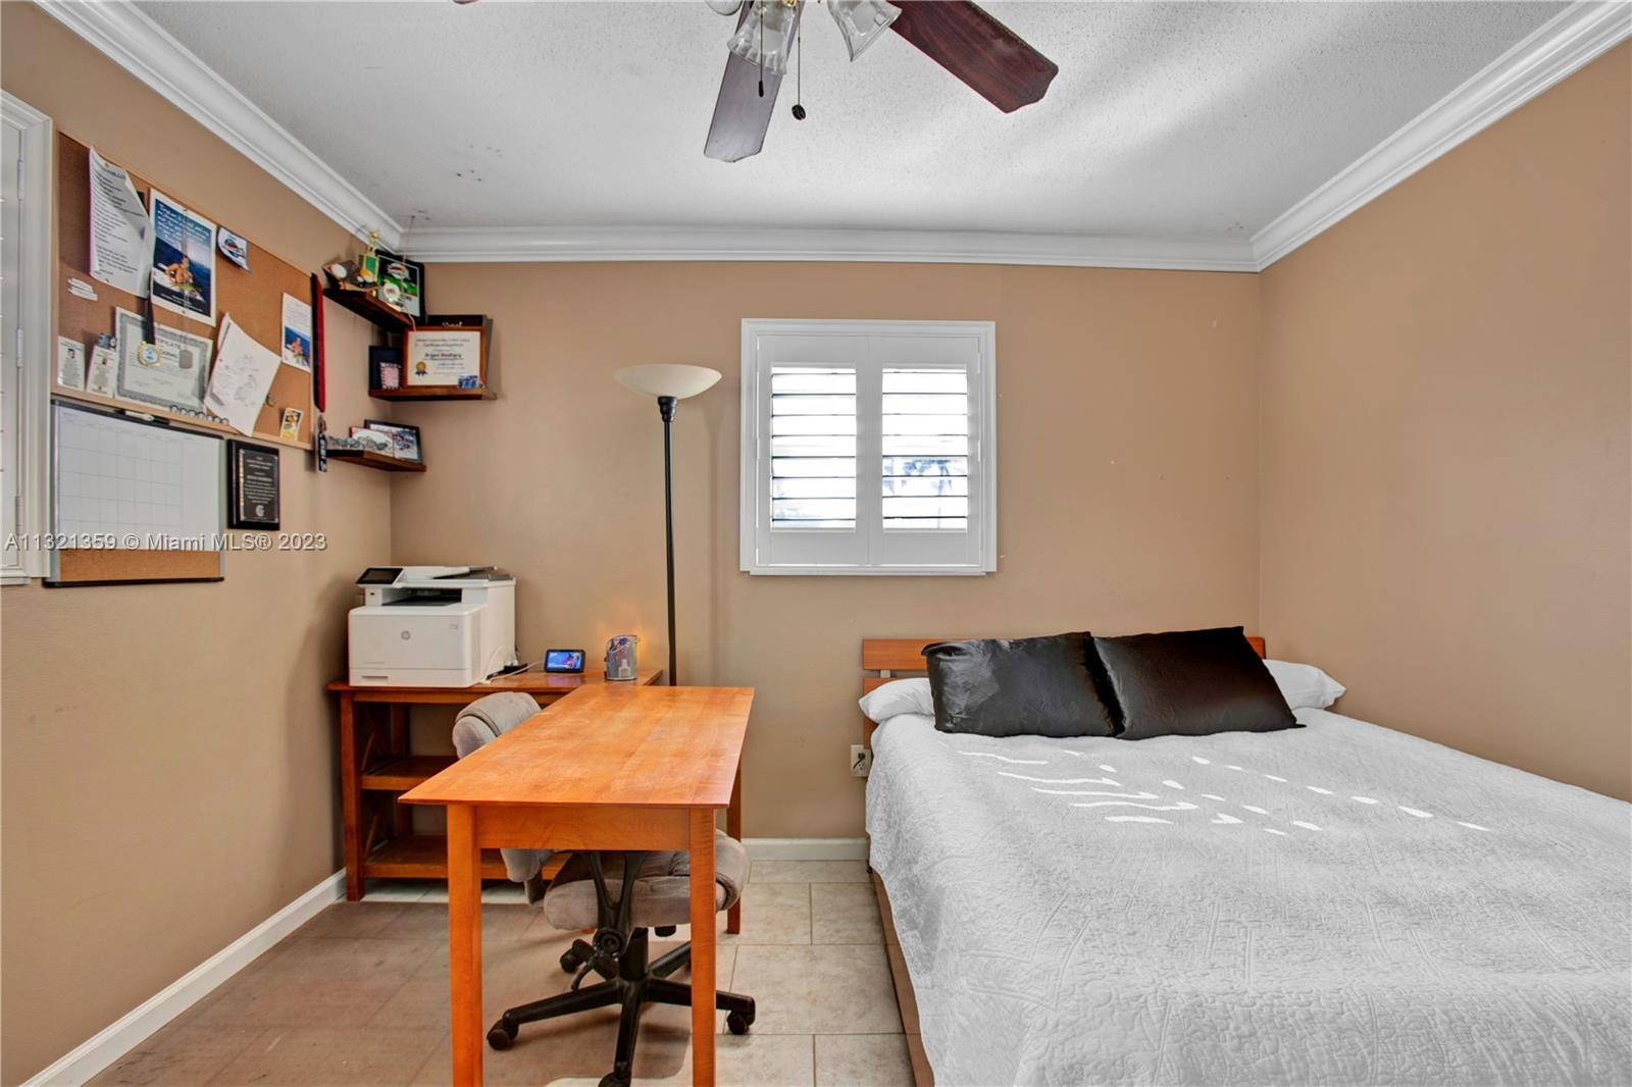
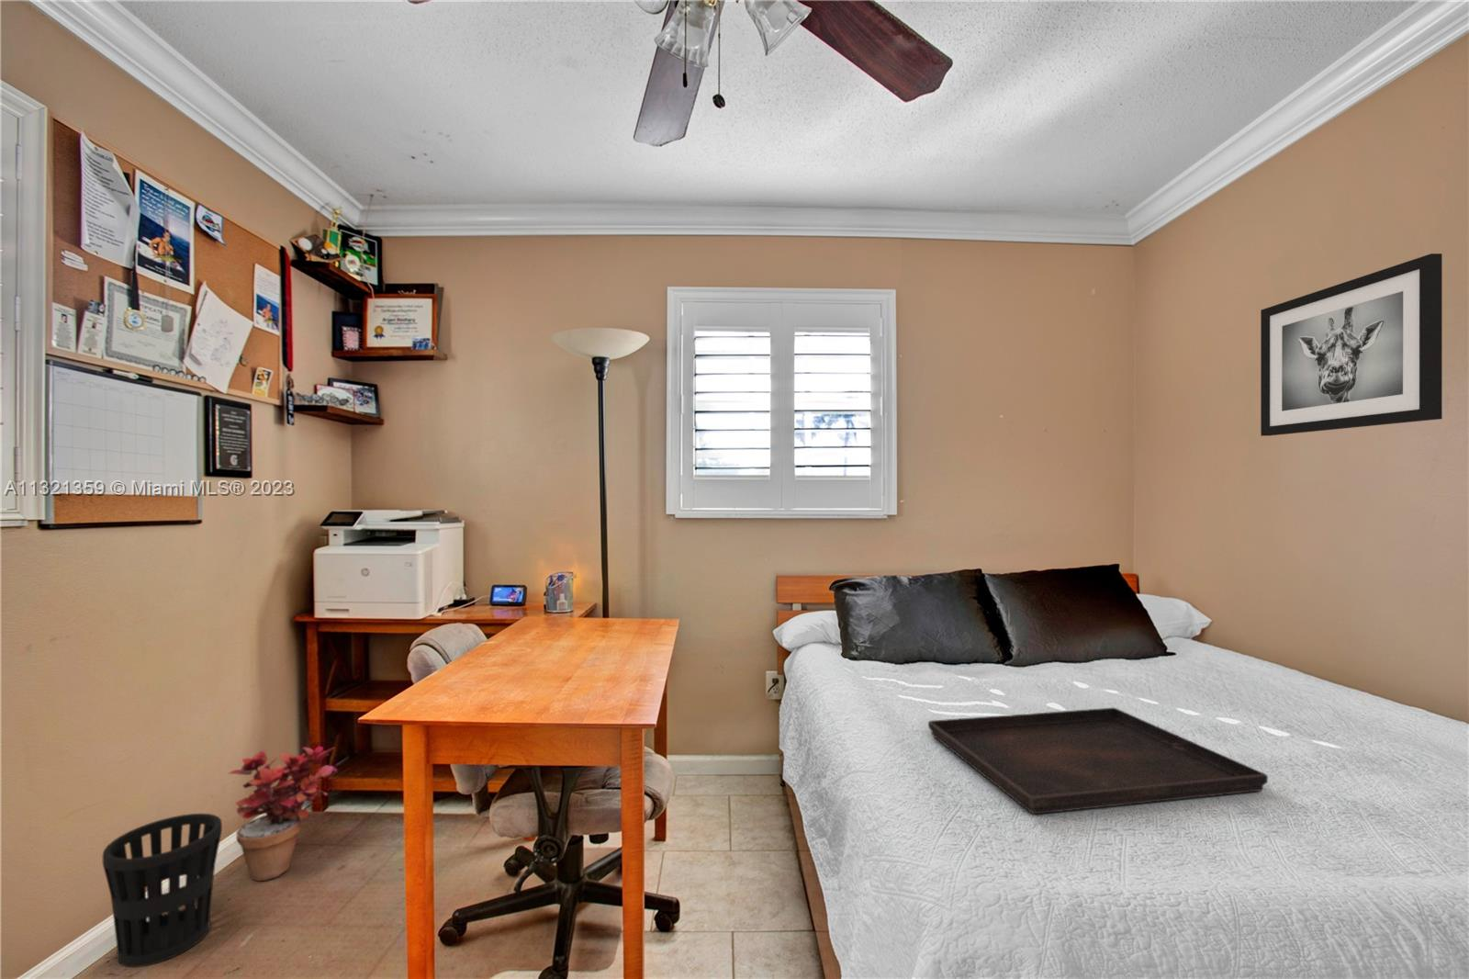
+ wastebasket [102,813,223,968]
+ potted plant [227,745,337,883]
+ wall art [1259,252,1443,437]
+ serving tray [927,707,1269,815]
